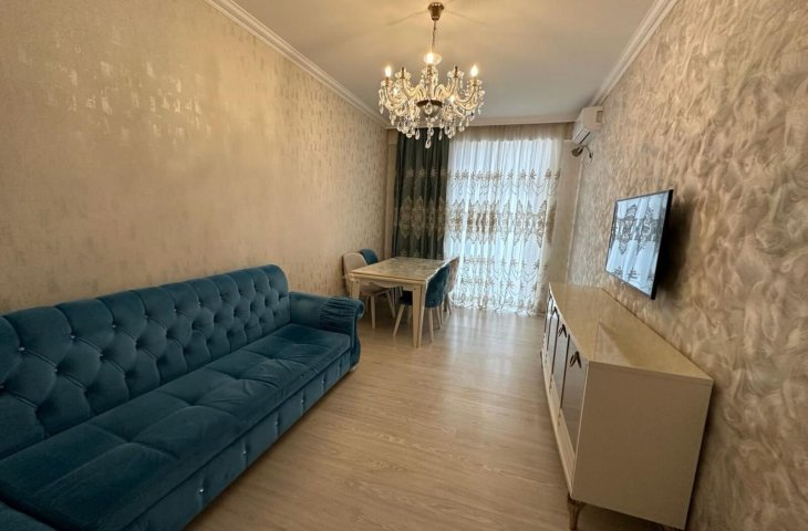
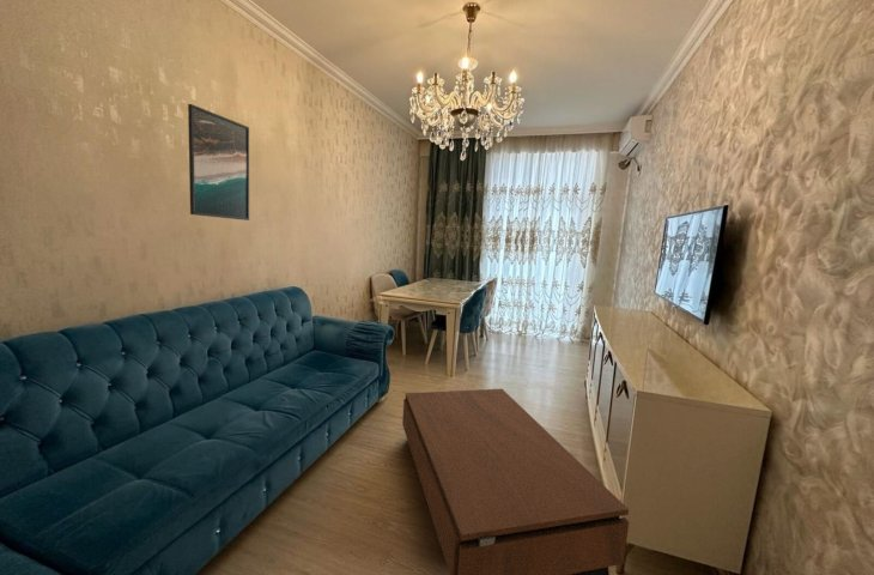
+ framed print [187,103,250,222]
+ coffee table [401,388,630,575]
